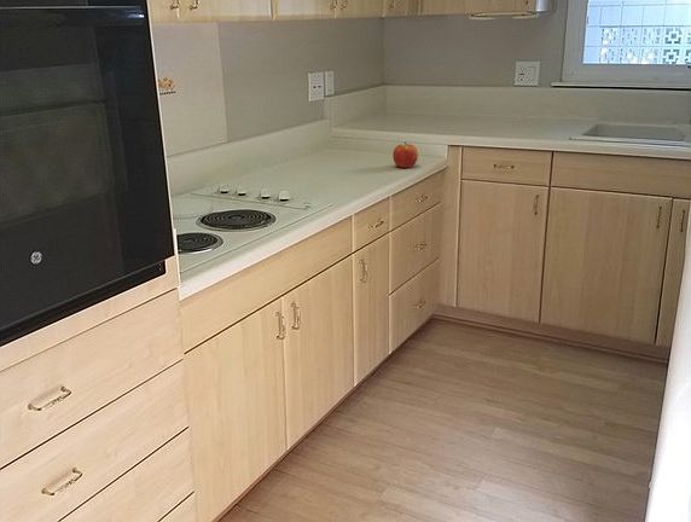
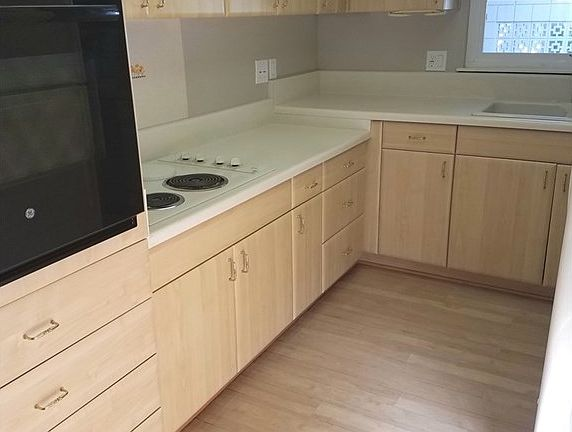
- apple [391,141,419,169]
